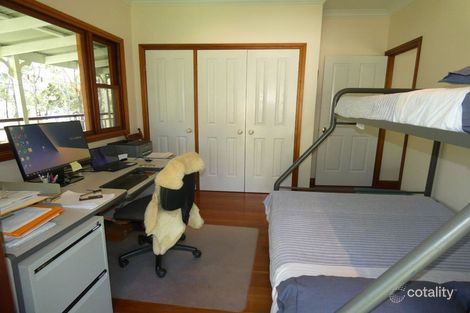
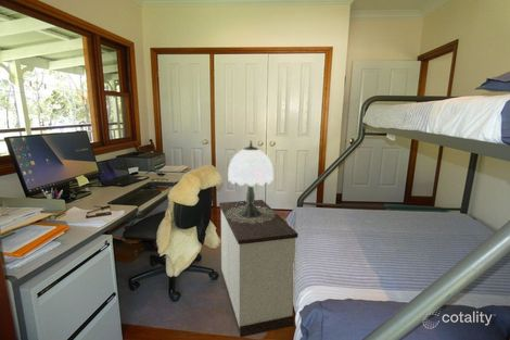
+ table lamp [226,140,277,224]
+ nightstand [218,199,299,339]
